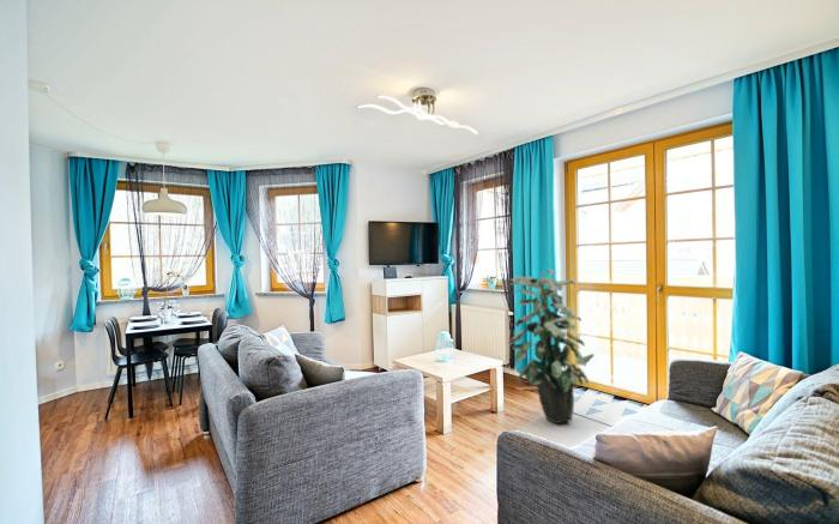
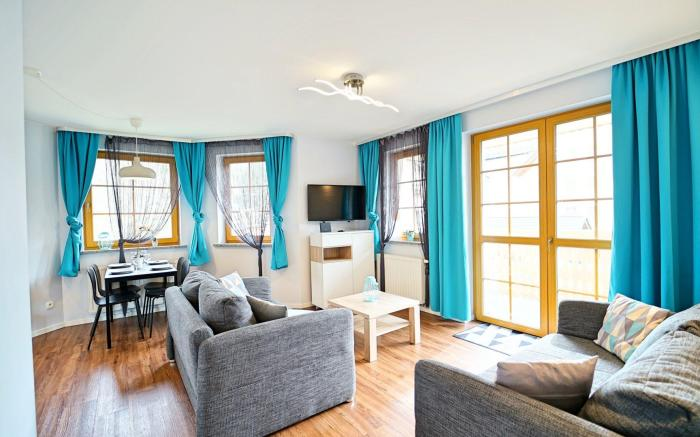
- indoor plant [508,269,596,424]
